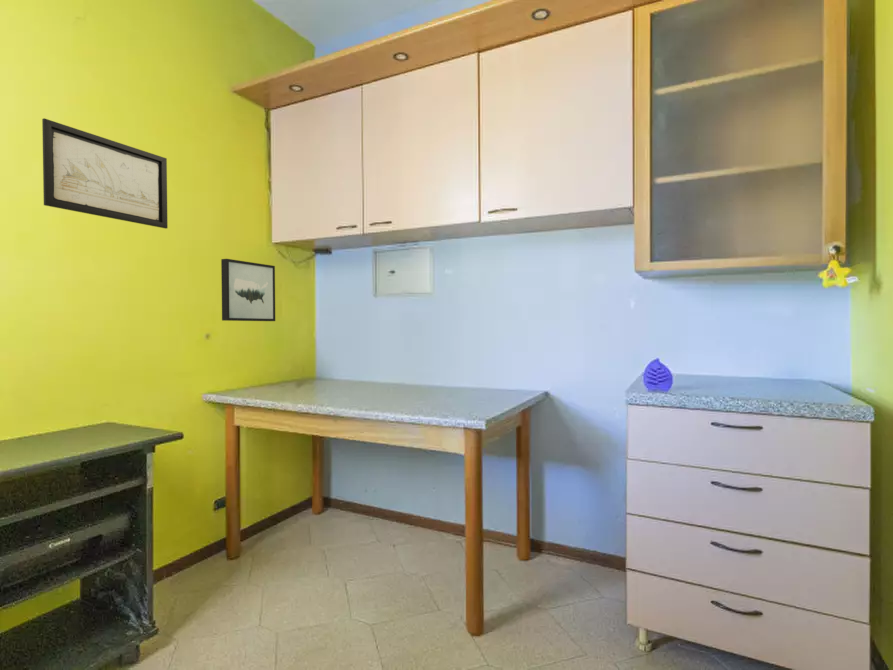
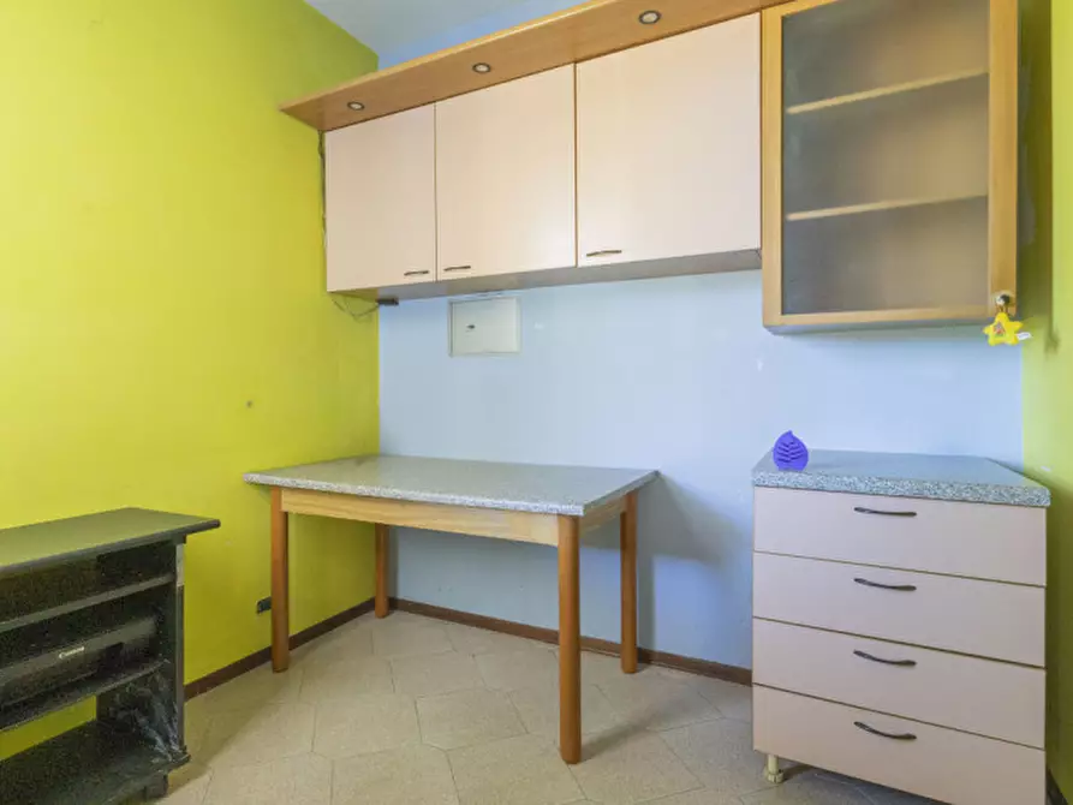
- wall art [41,117,169,230]
- wall art [220,258,276,322]
